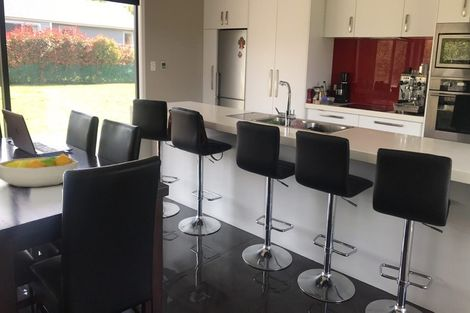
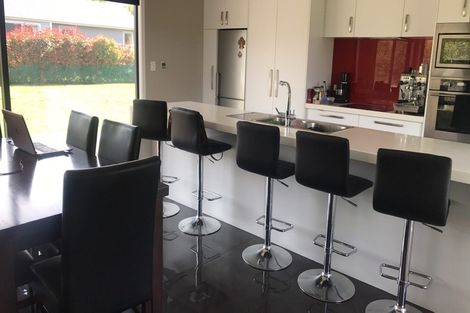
- fruit bowl [0,152,80,188]
